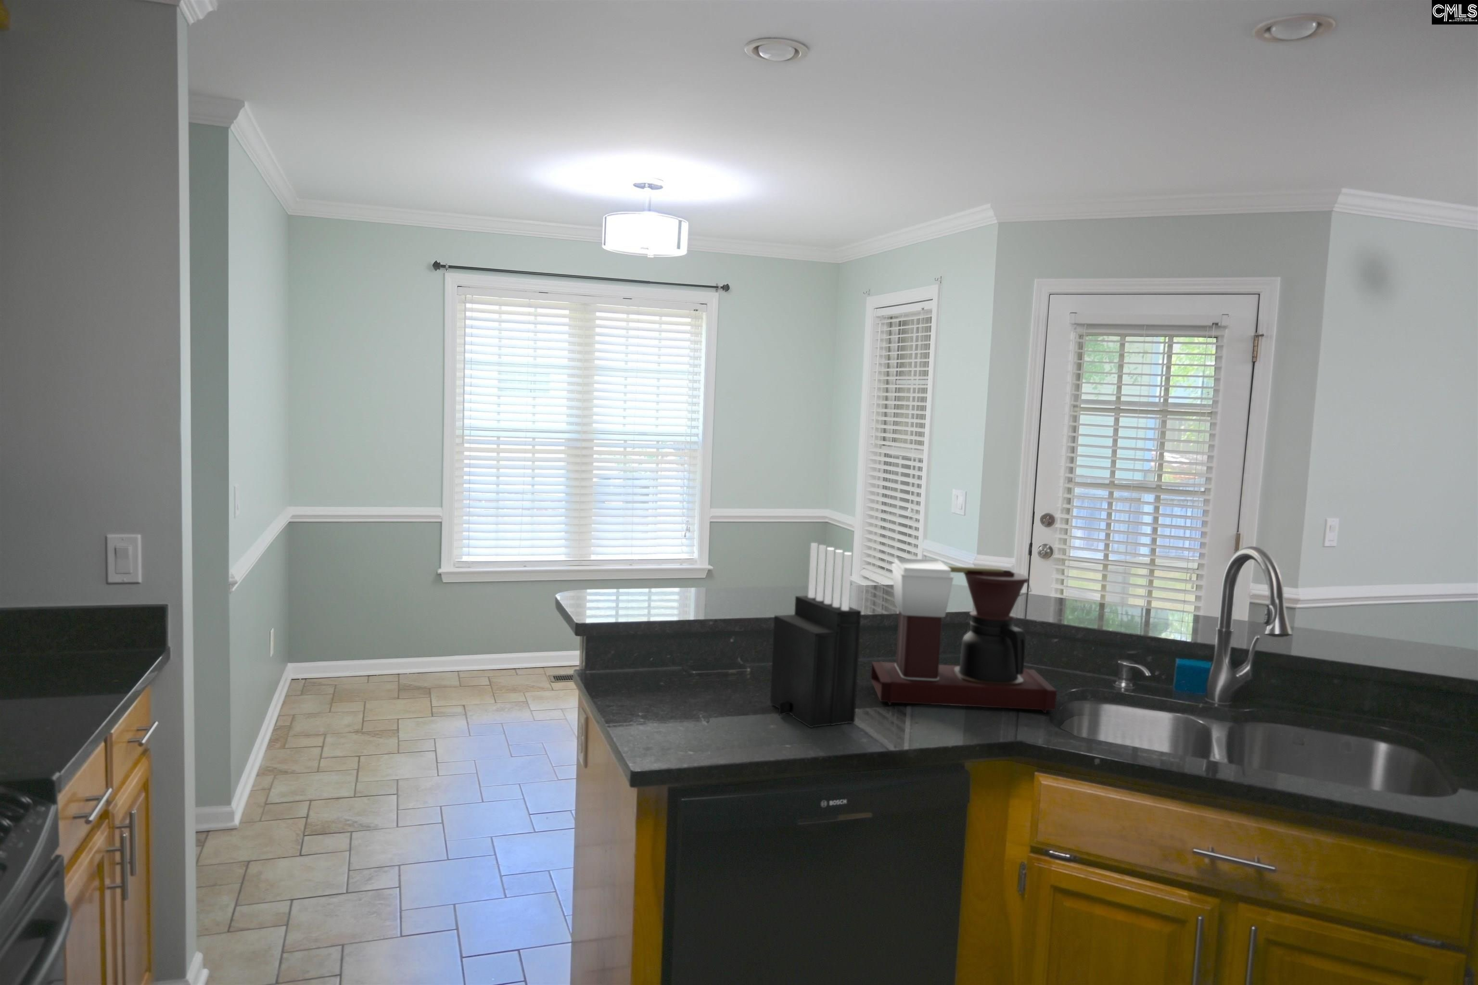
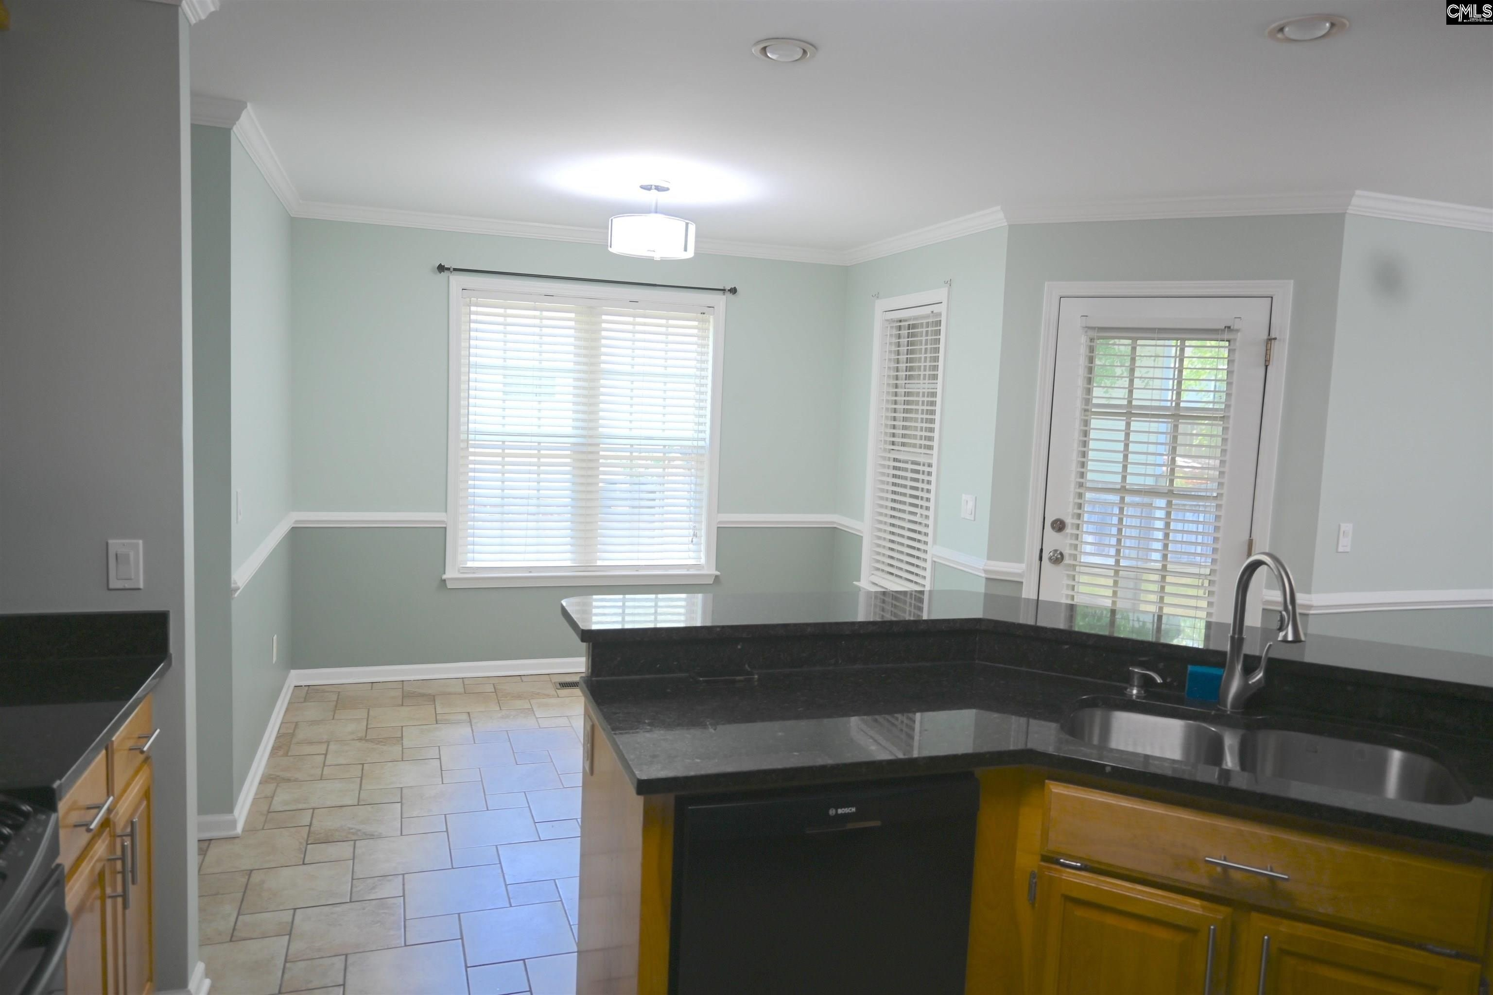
- knife block [770,542,862,728]
- coffee maker [870,557,1057,713]
